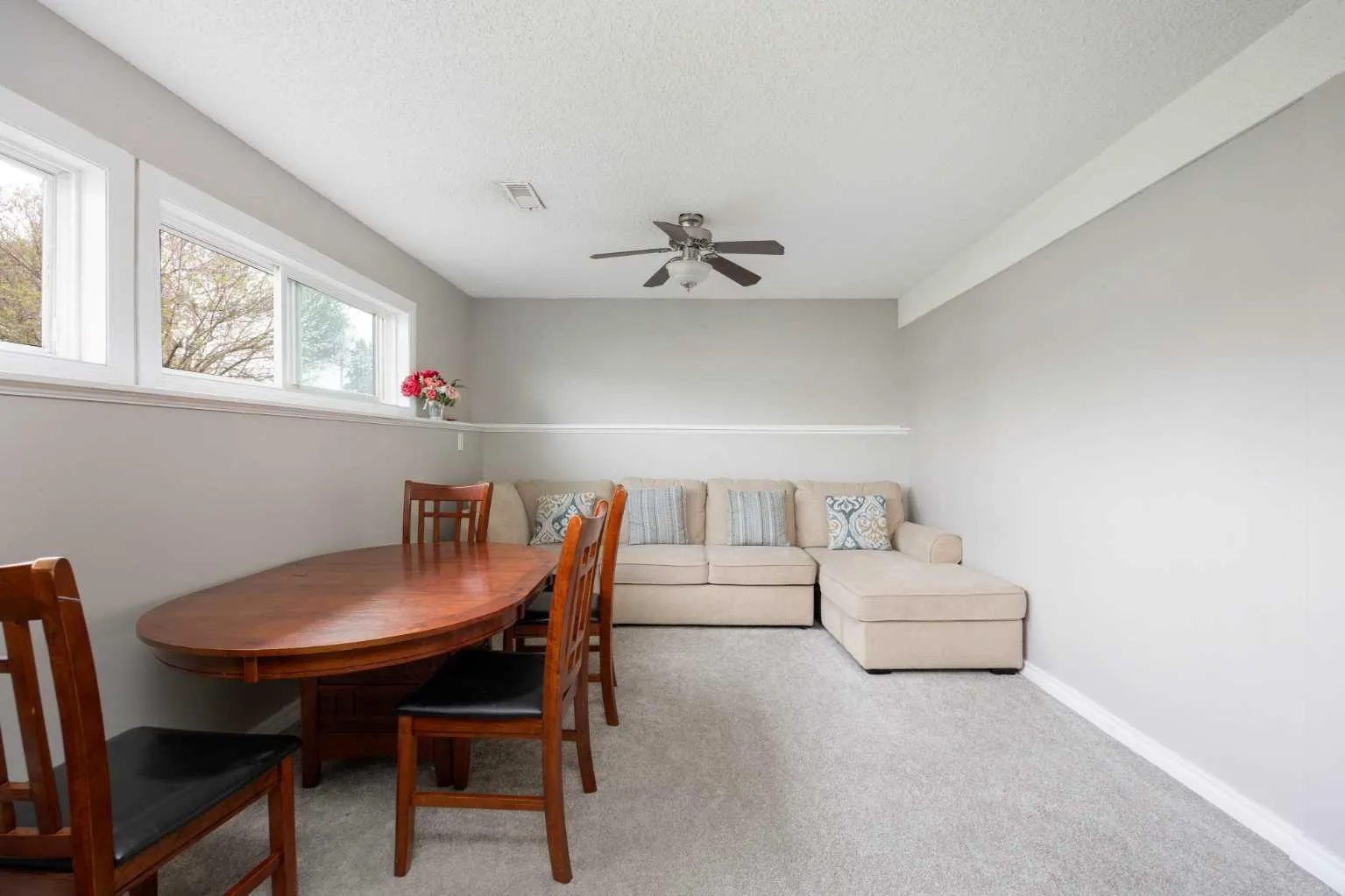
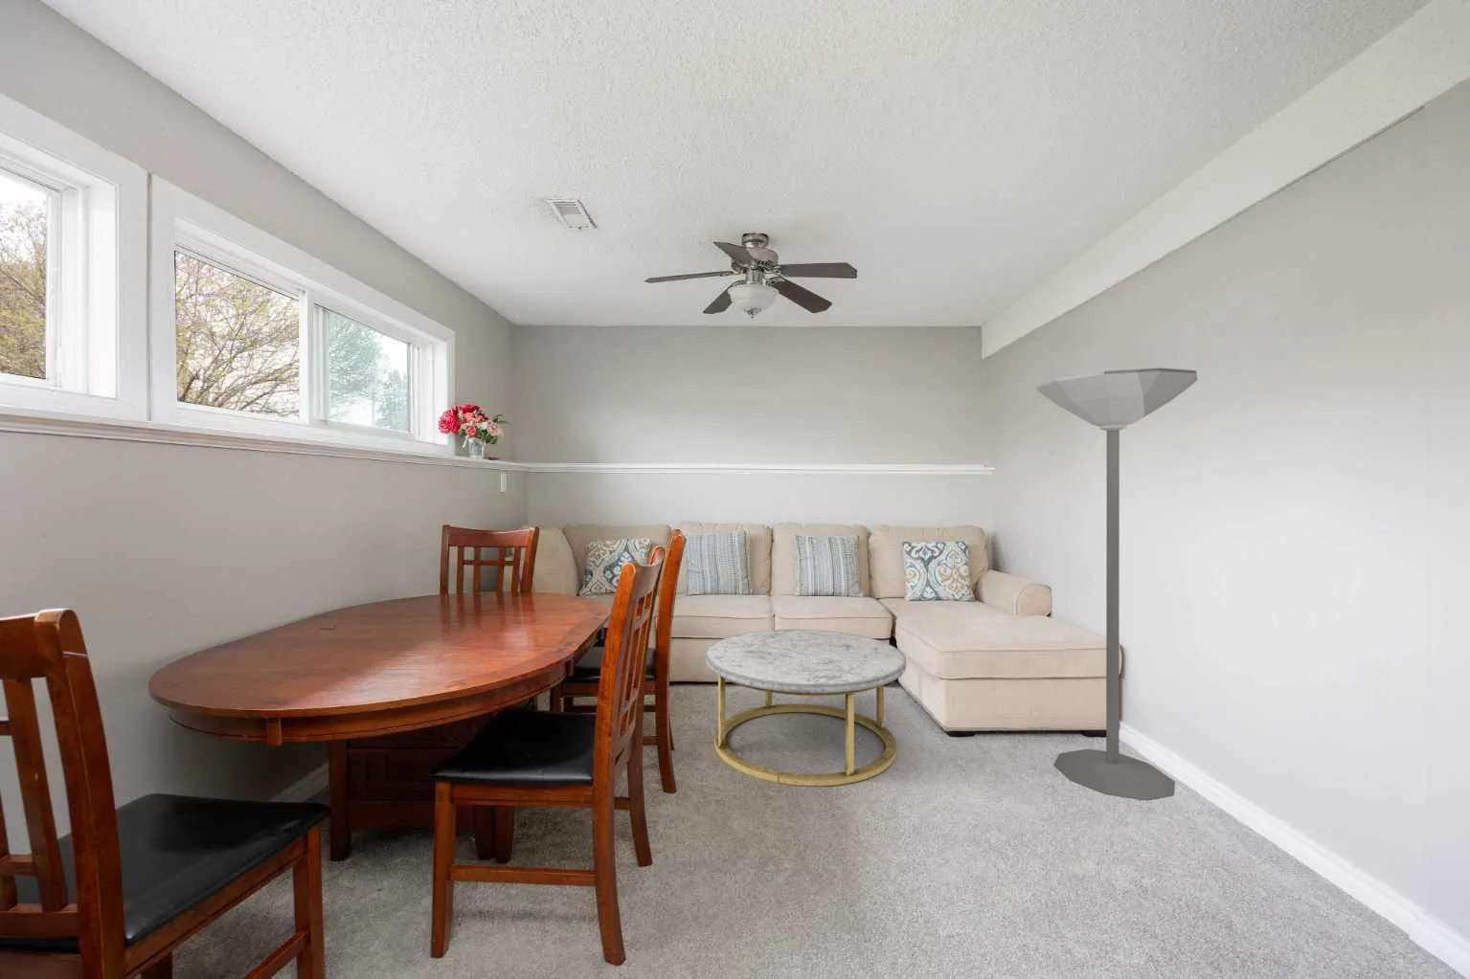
+ coffee table [705,628,907,788]
+ floor lamp [1034,367,1198,801]
